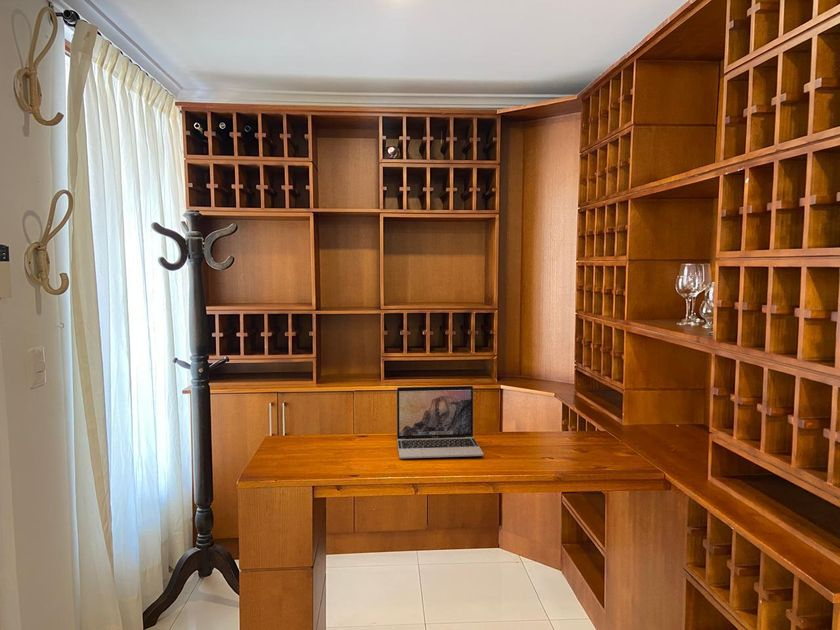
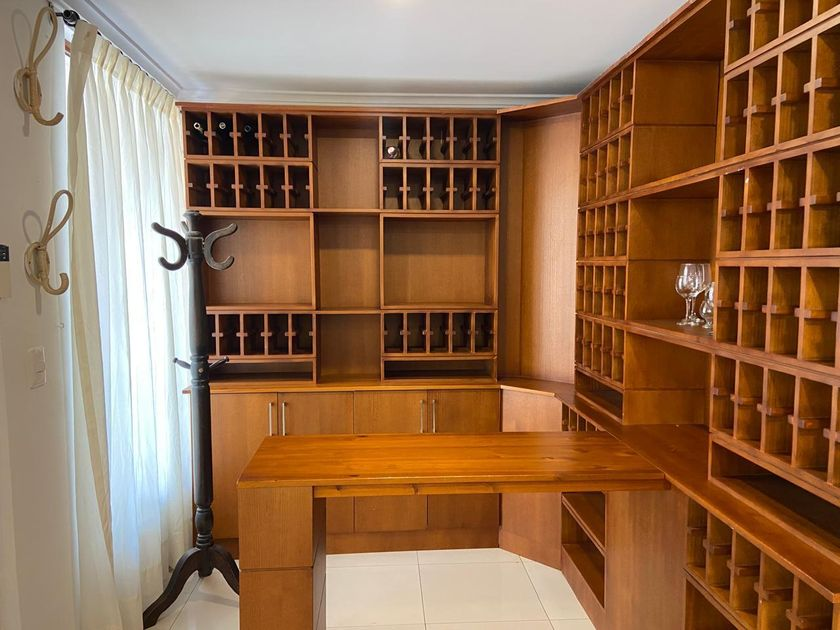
- laptop [396,385,485,459]
